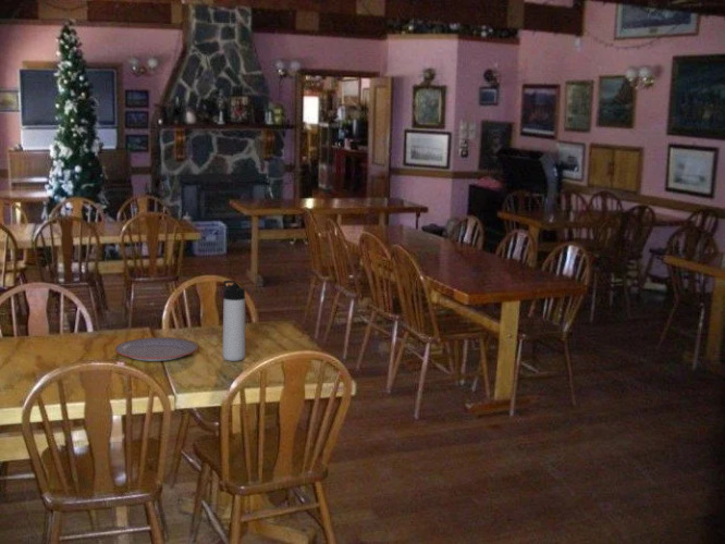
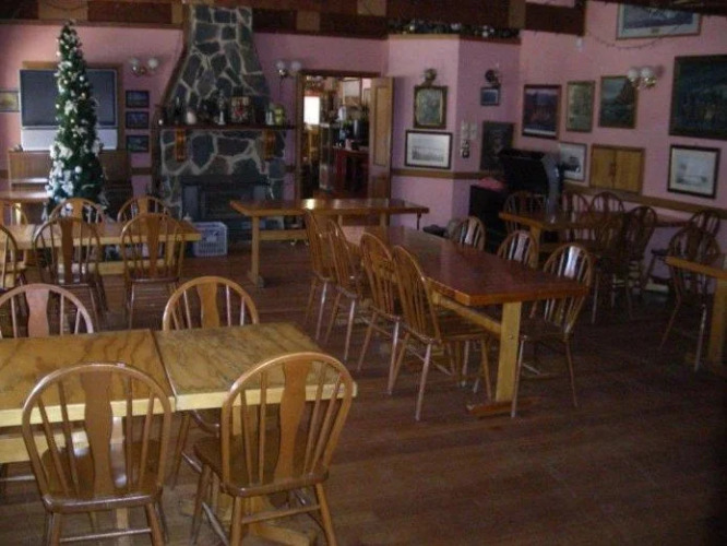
- plate [114,336,199,362]
- thermos bottle [221,280,247,362]
